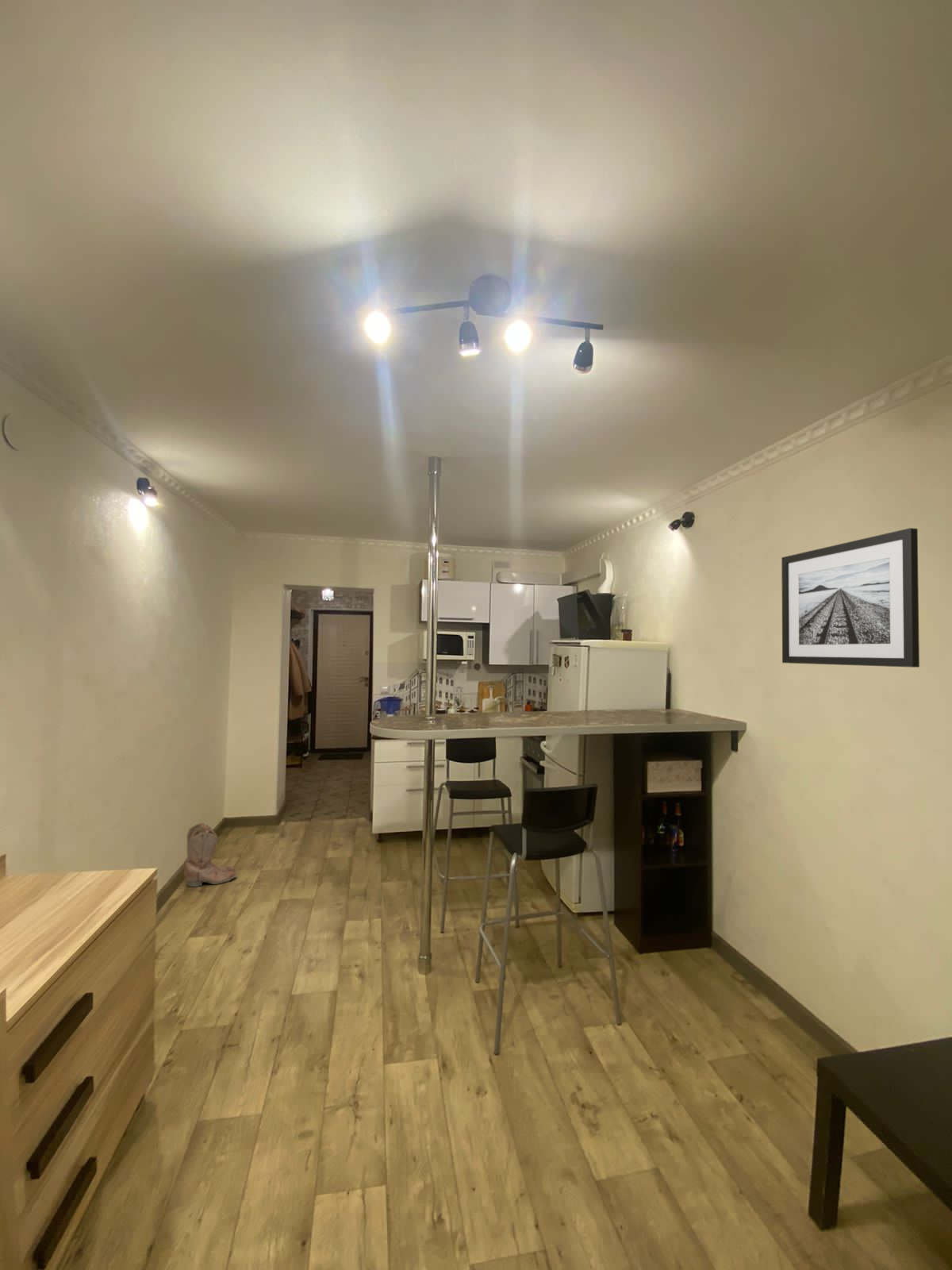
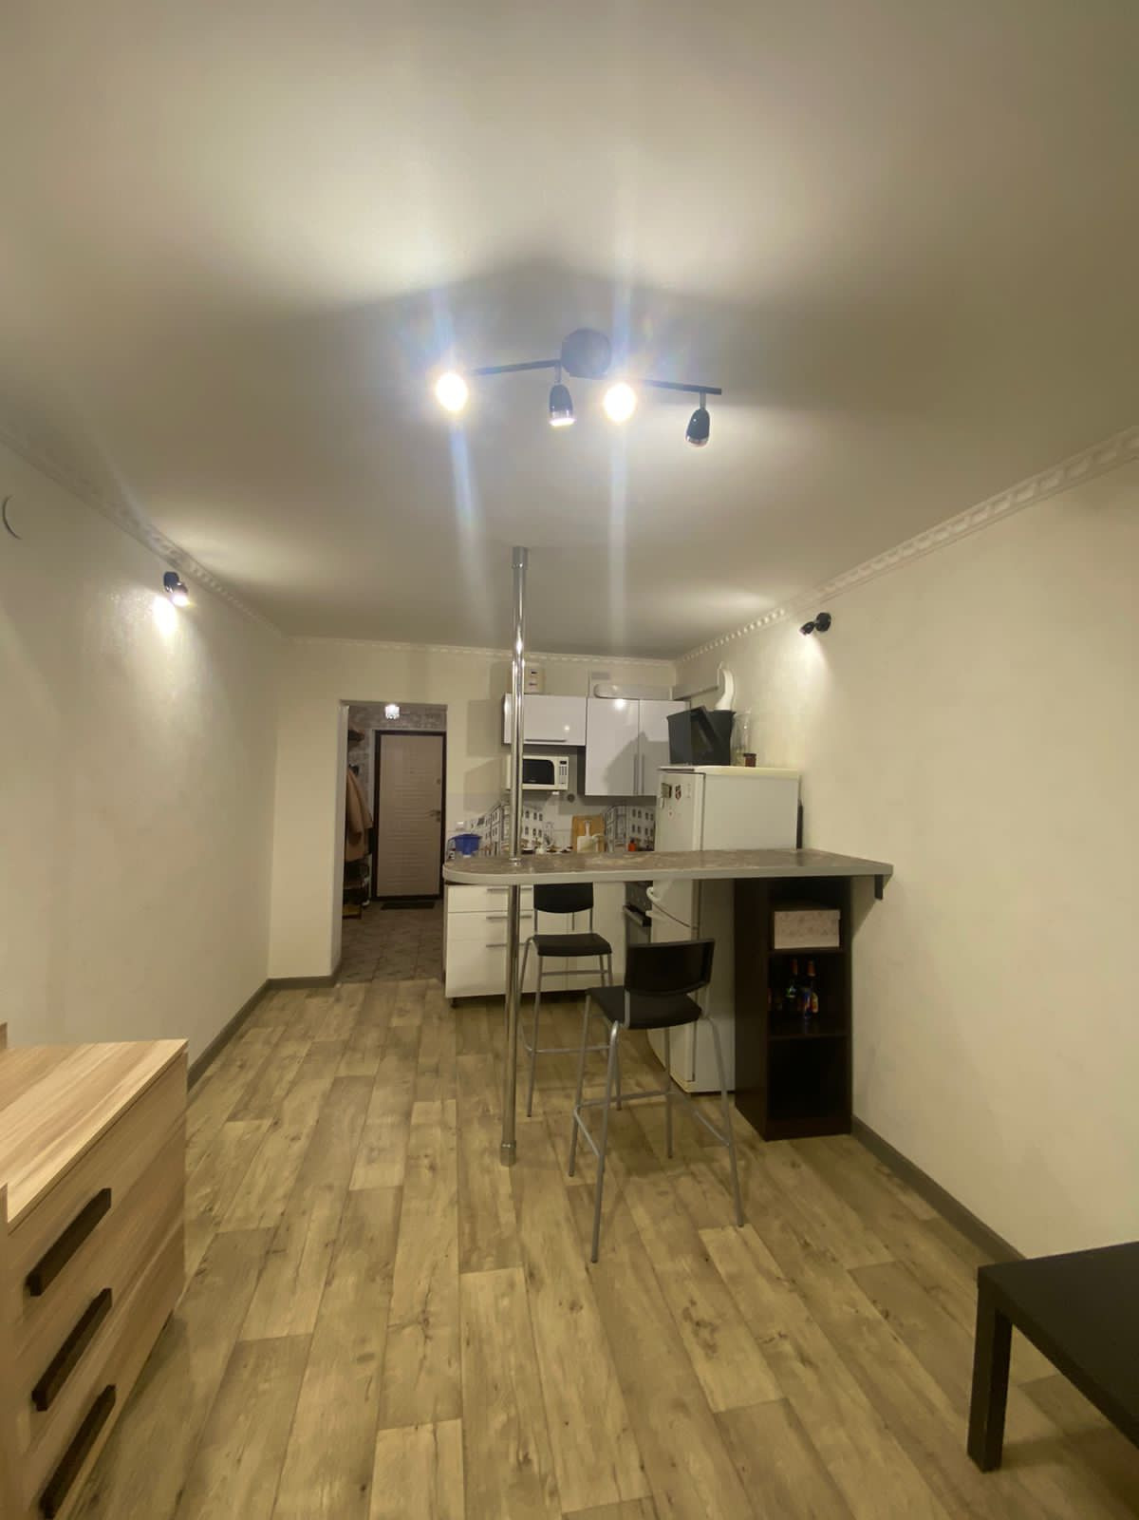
- boots [183,822,237,887]
- wall art [781,527,920,668]
